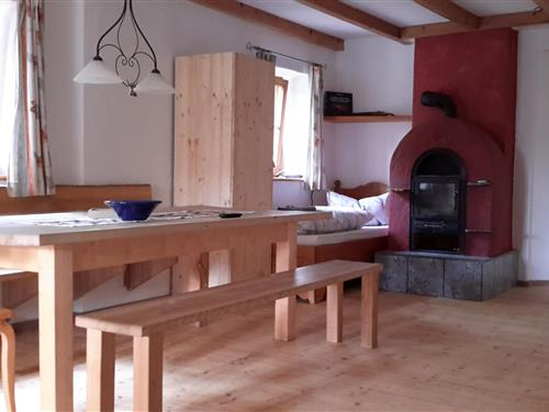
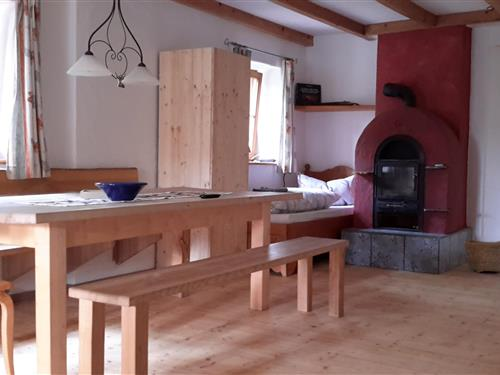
+ basket [463,238,500,274]
